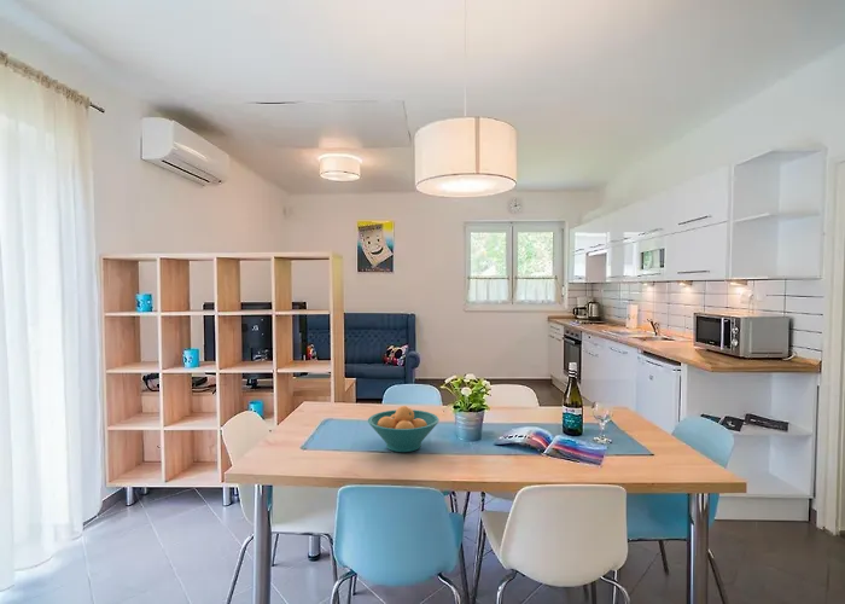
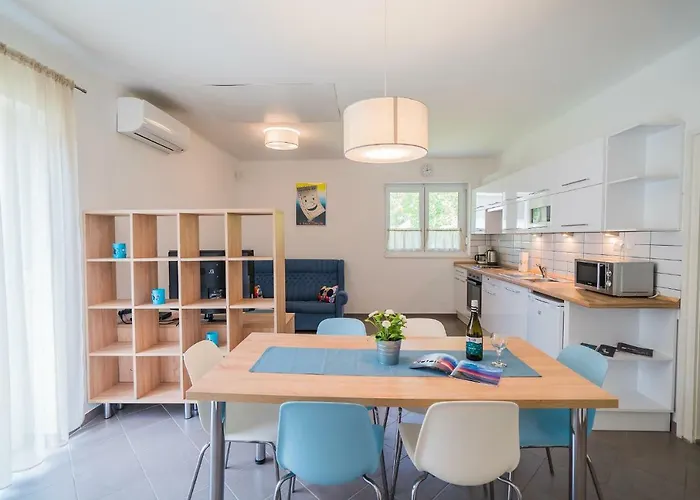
- fruit bowl [367,405,441,453]
